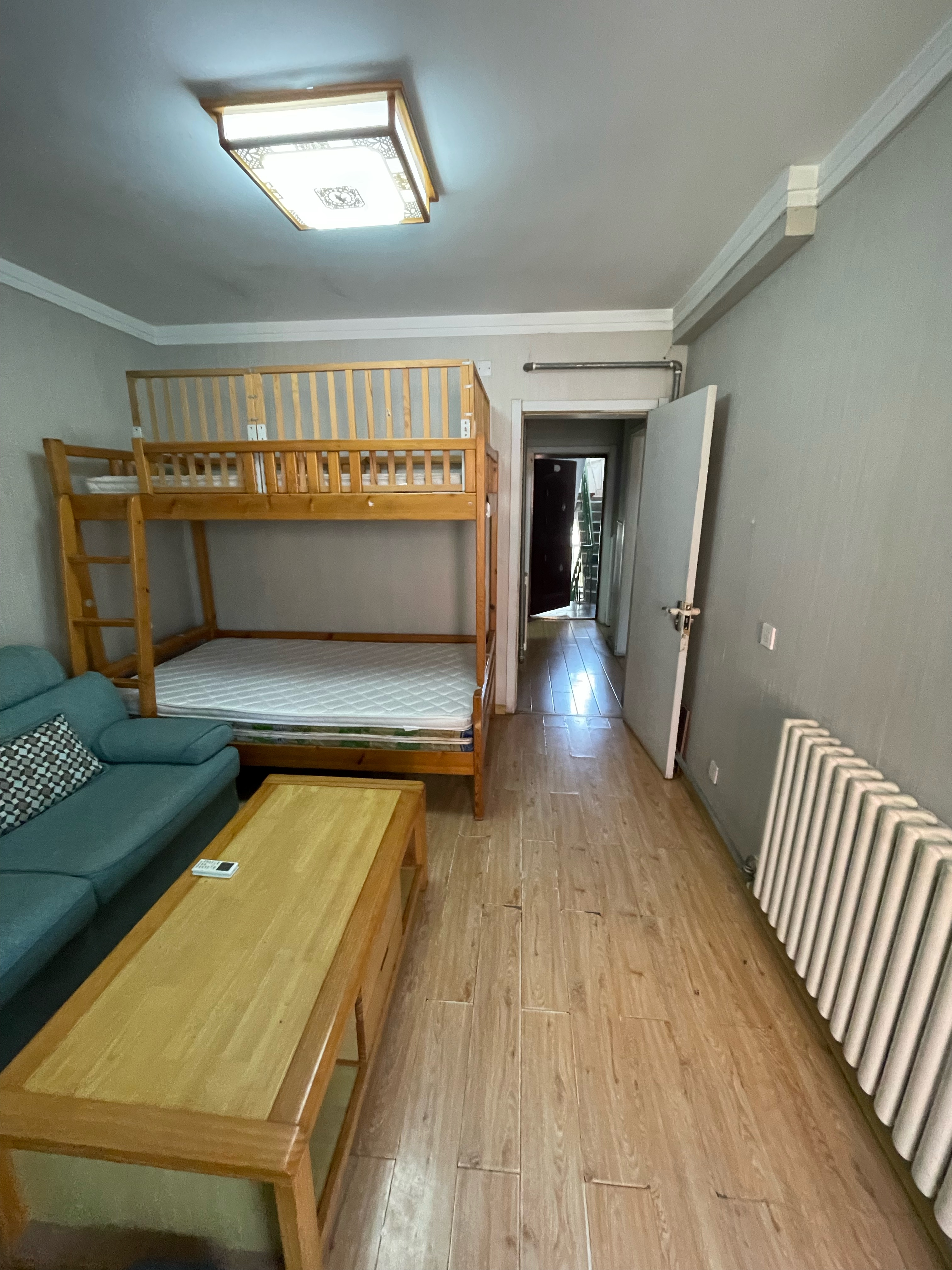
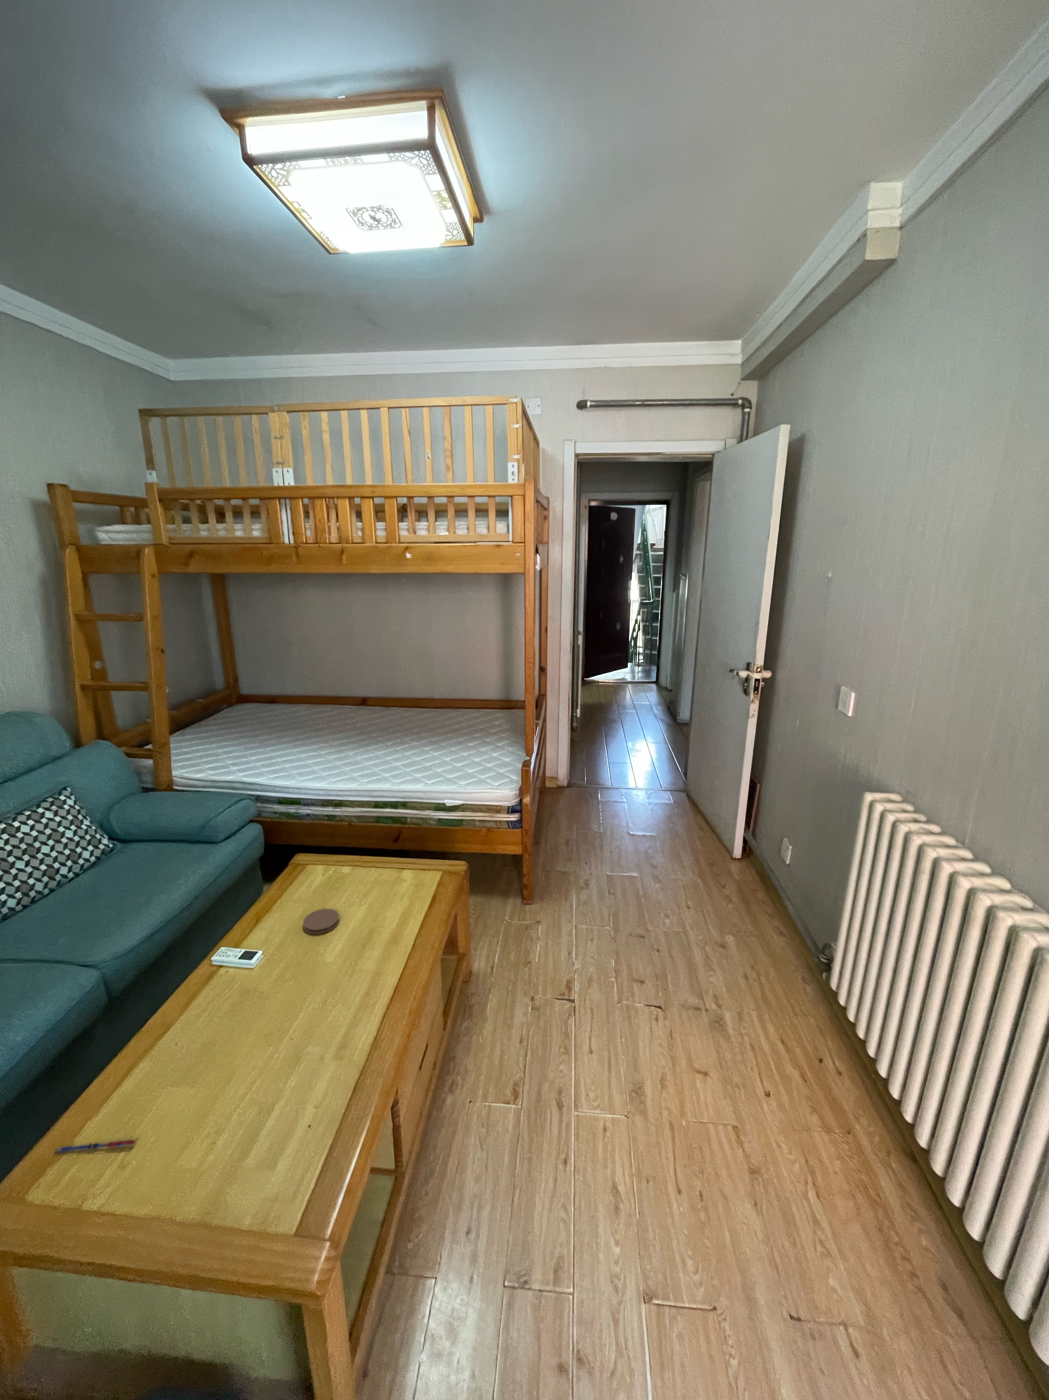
+ pen [53,1139,137,1154]
+ coaster [303,908,340,935]
